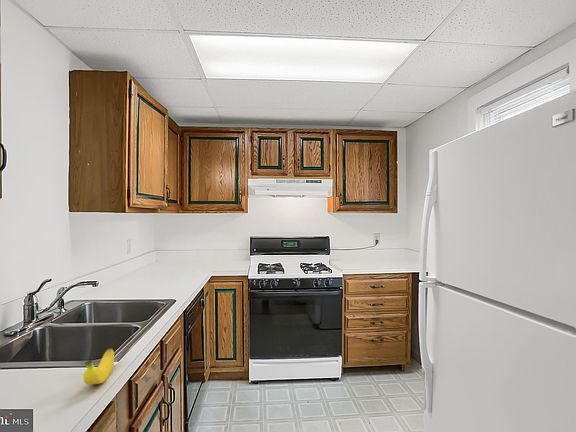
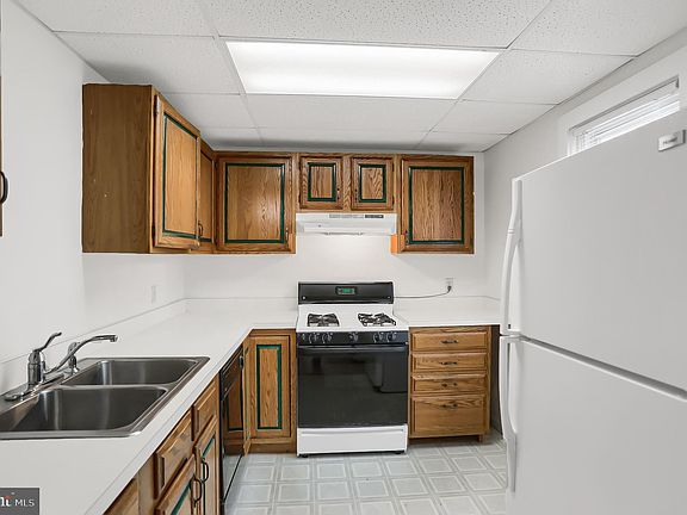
- banana [83,347,115,385]
